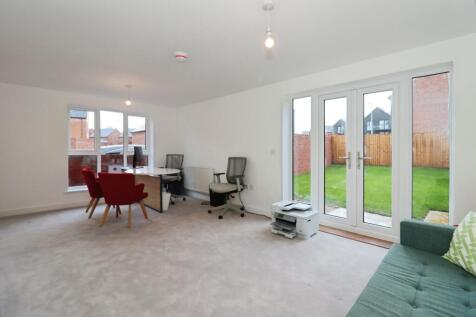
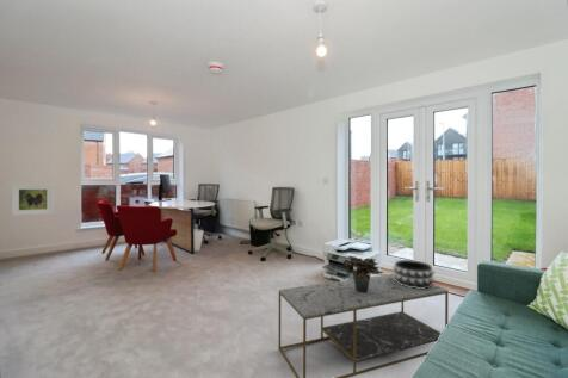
+ potted plant [341,255,385,293]
+ decorative bowl [391,259,436,289]
+ coffee table [278,273,450,378]
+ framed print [11,184,55,217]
